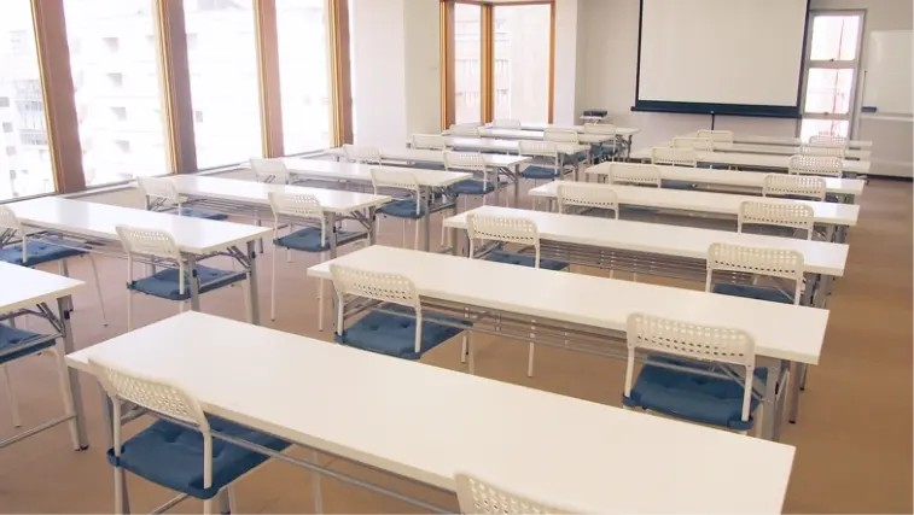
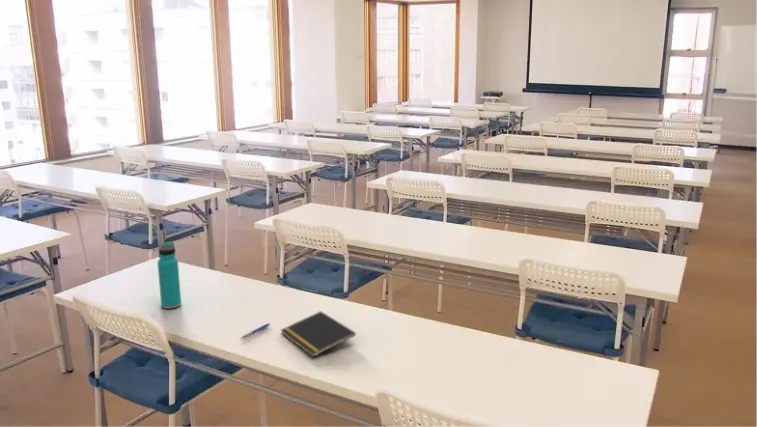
+ water bottle [156,240,182,310]
+ notepad [280,310,357,358]
+ pen [239,322,271,340]
